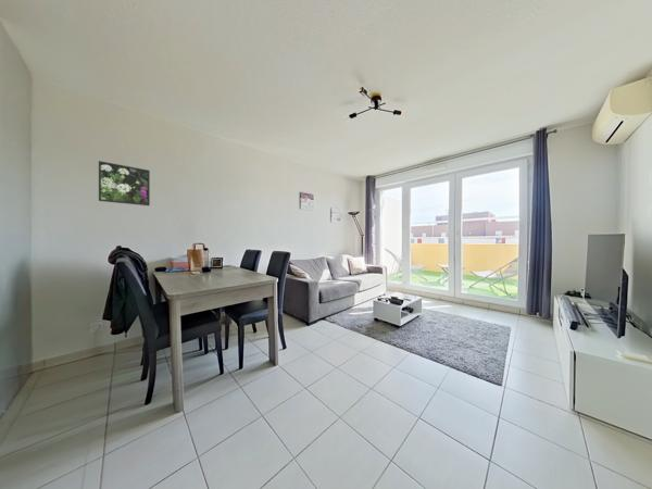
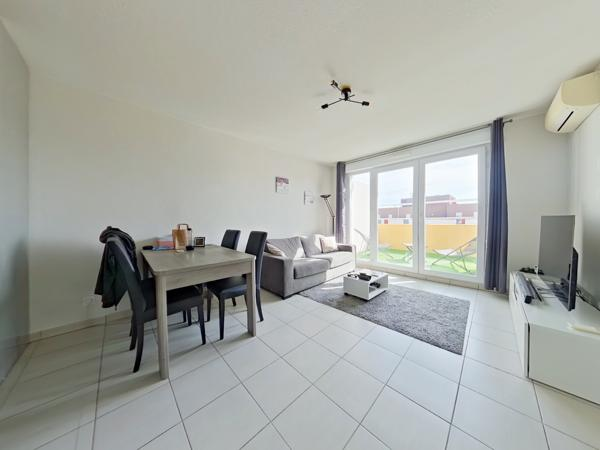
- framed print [98,160,151,206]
